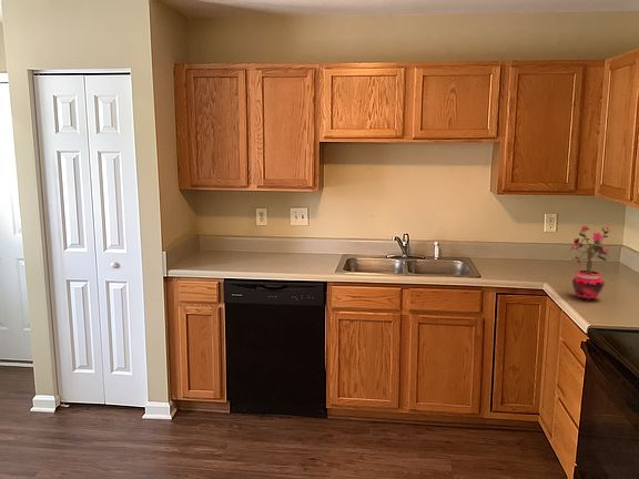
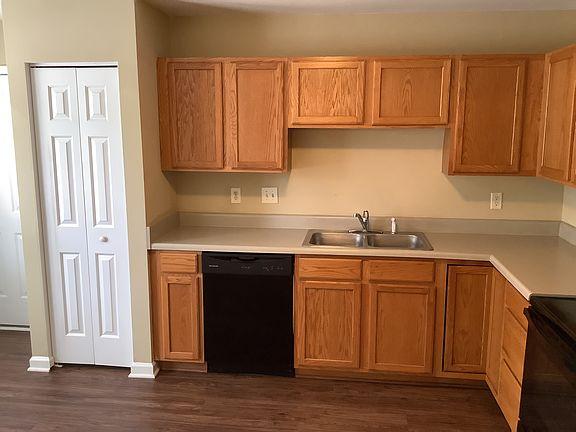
- potted plant [569,225,612,302]
